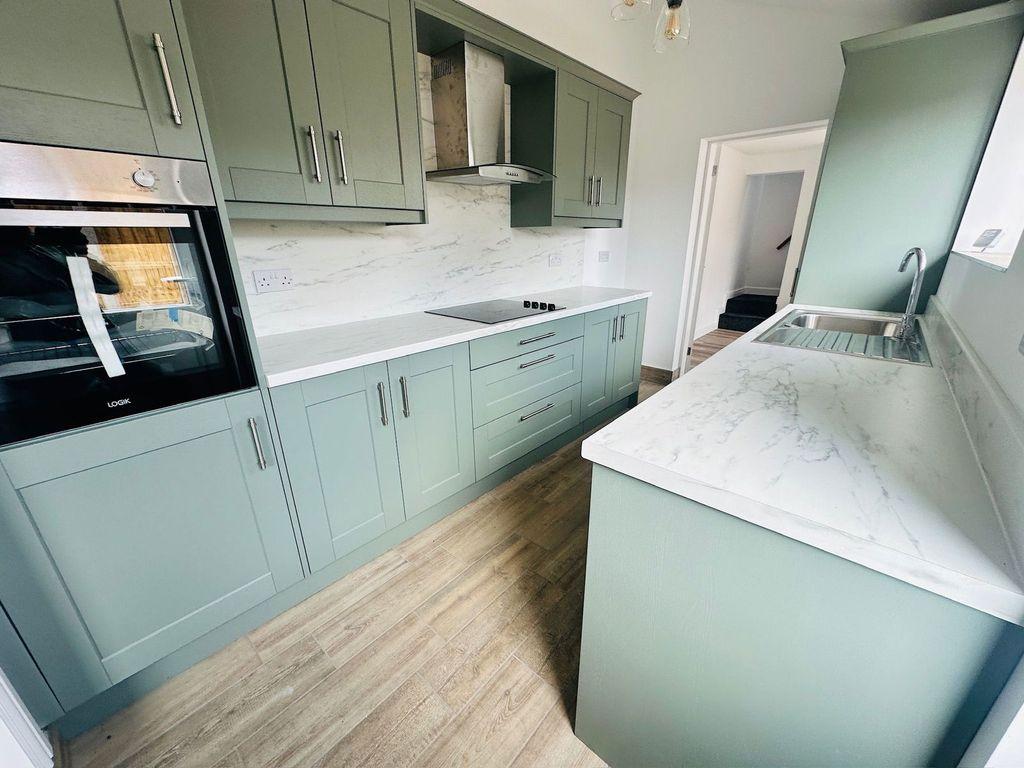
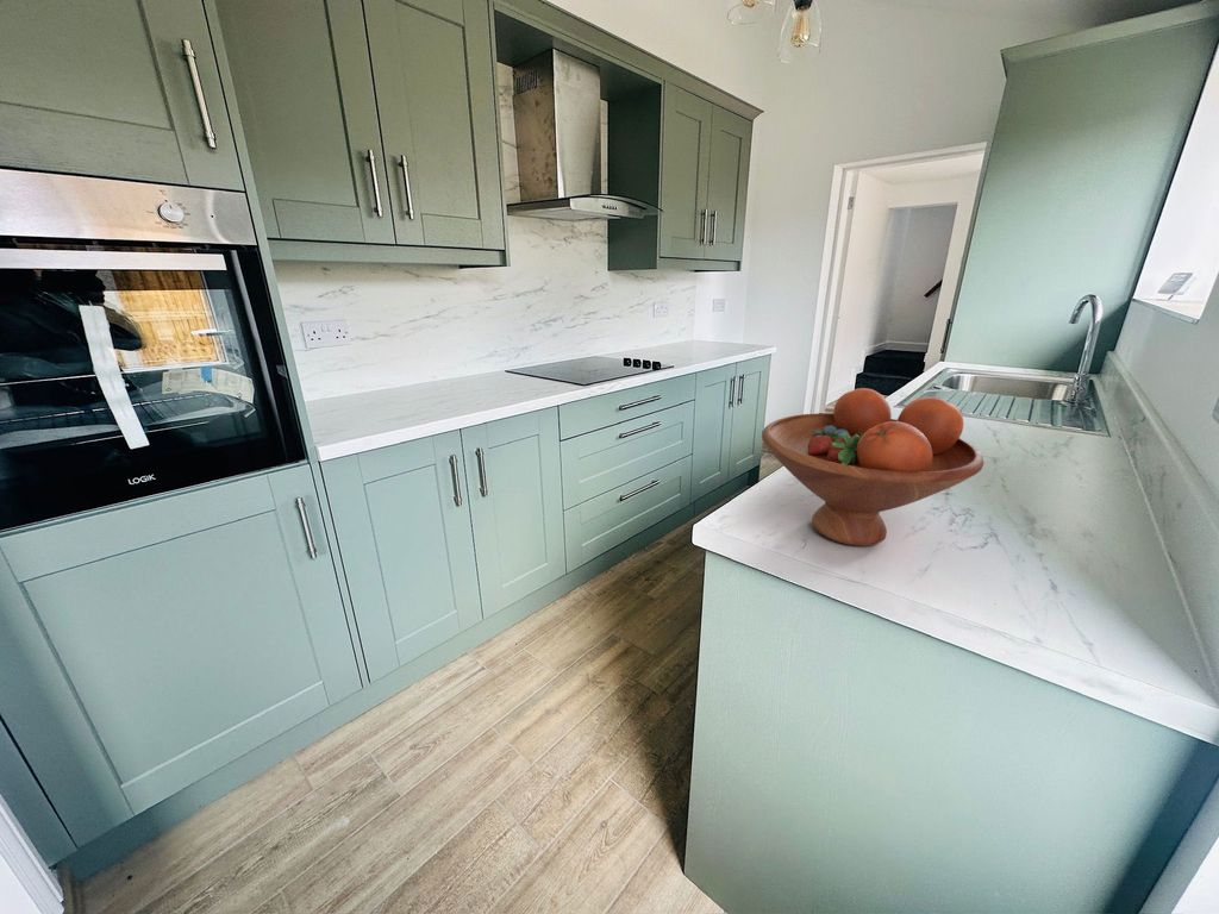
+ fruit bowl [761,387,984,547]
